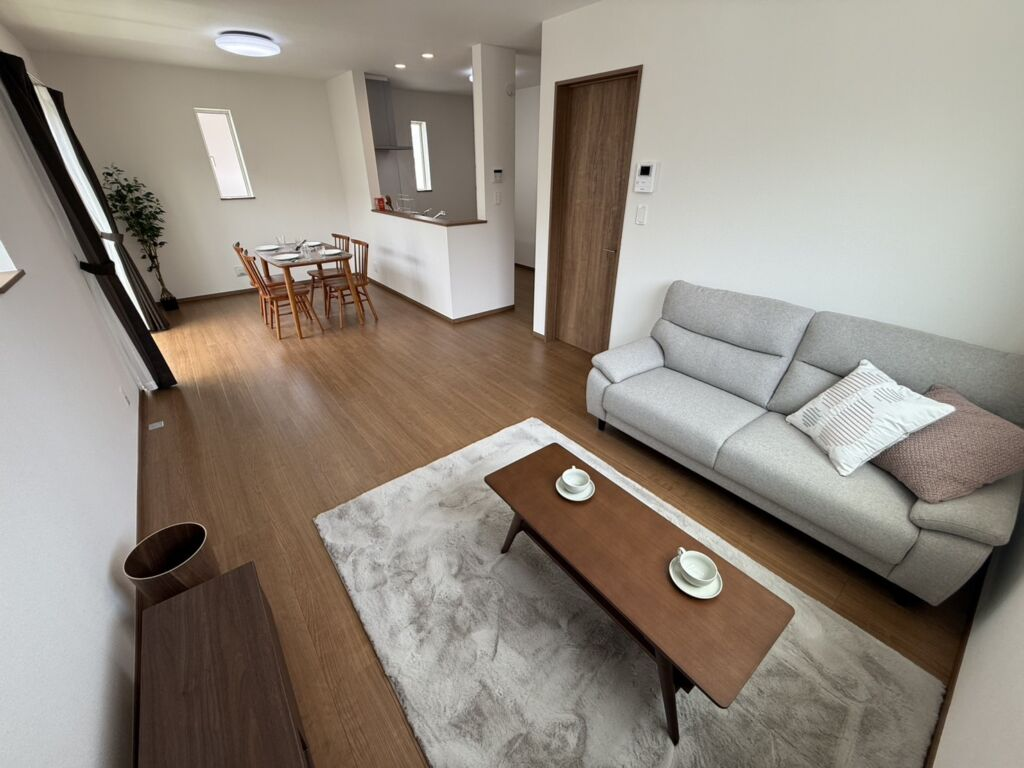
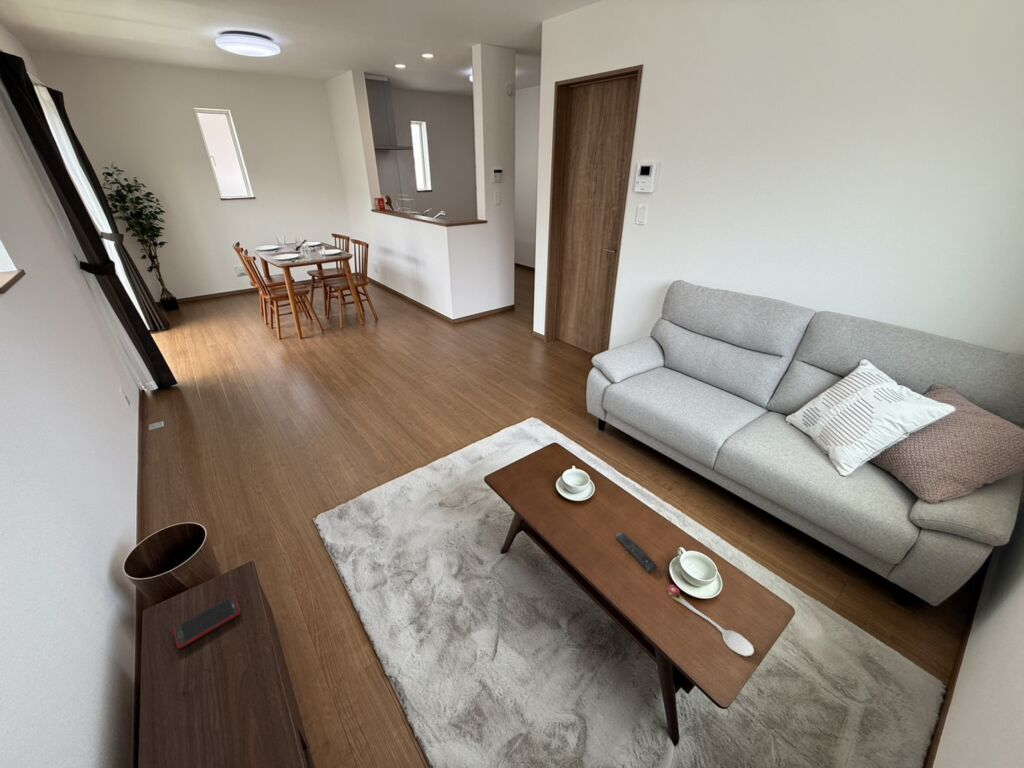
+ spoon [667,584,755,657]
+ remote control [615,532,658,574]
+ cell phone [173,594,241,650]
